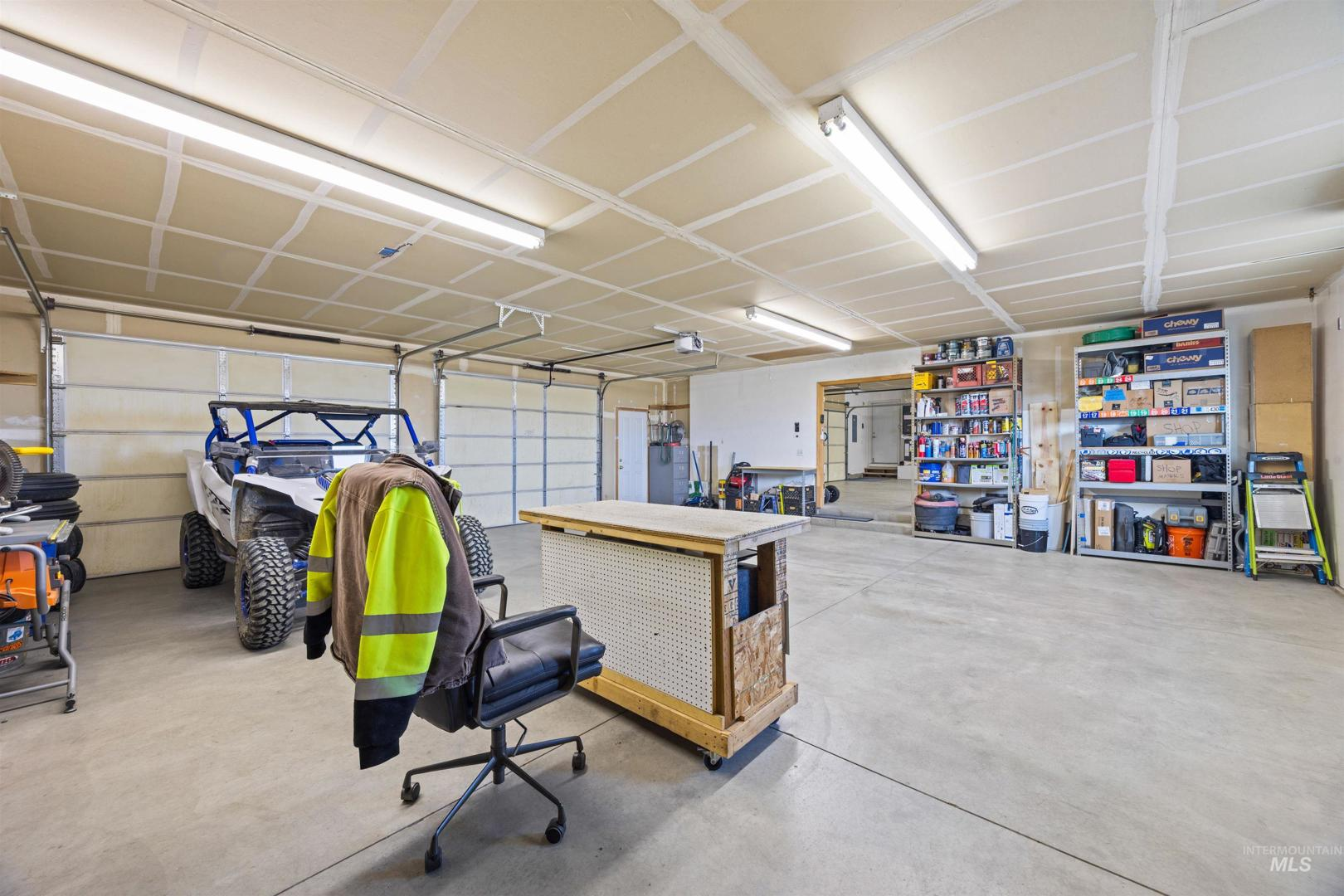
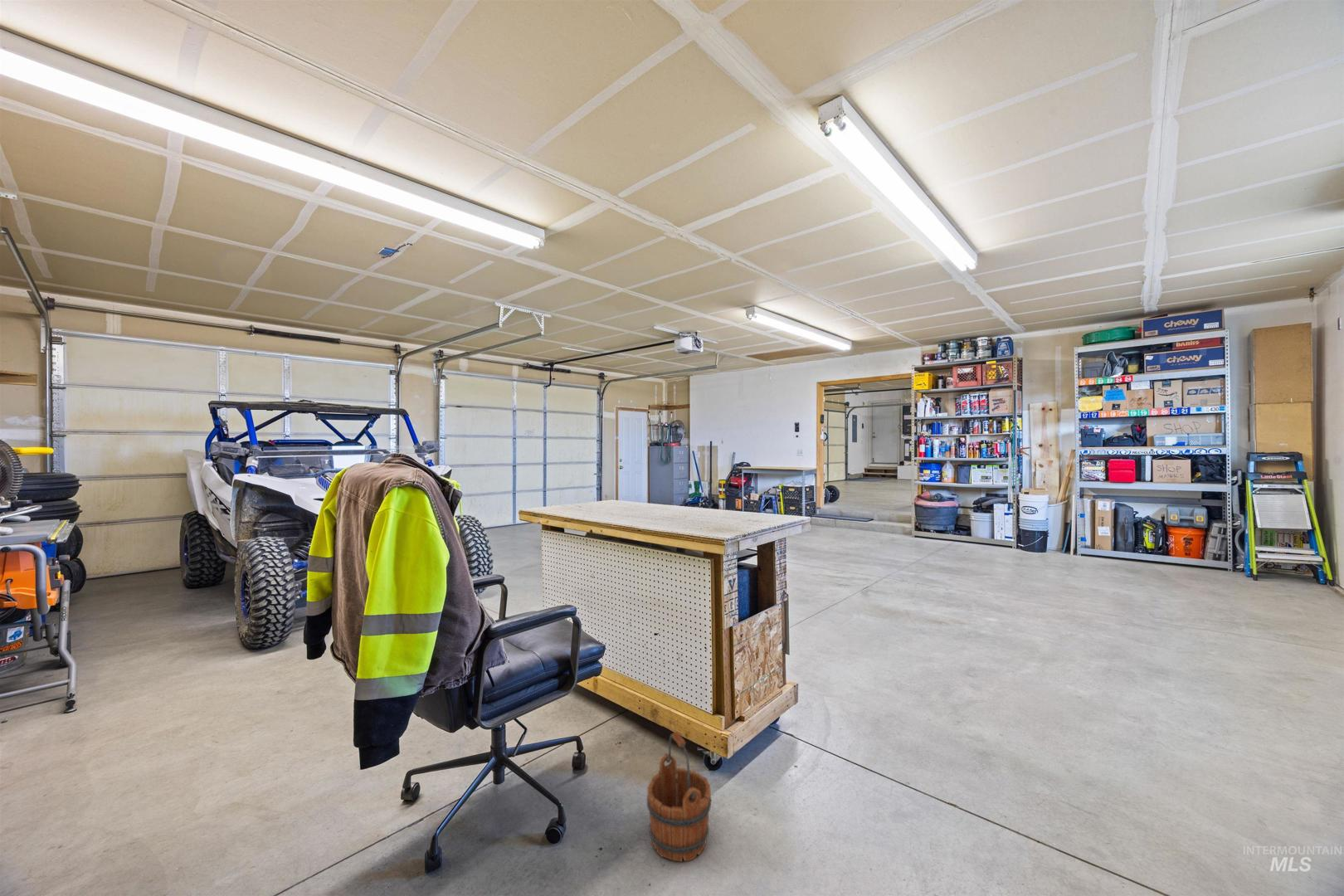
+ wooden bucket [646,731,712,863]
